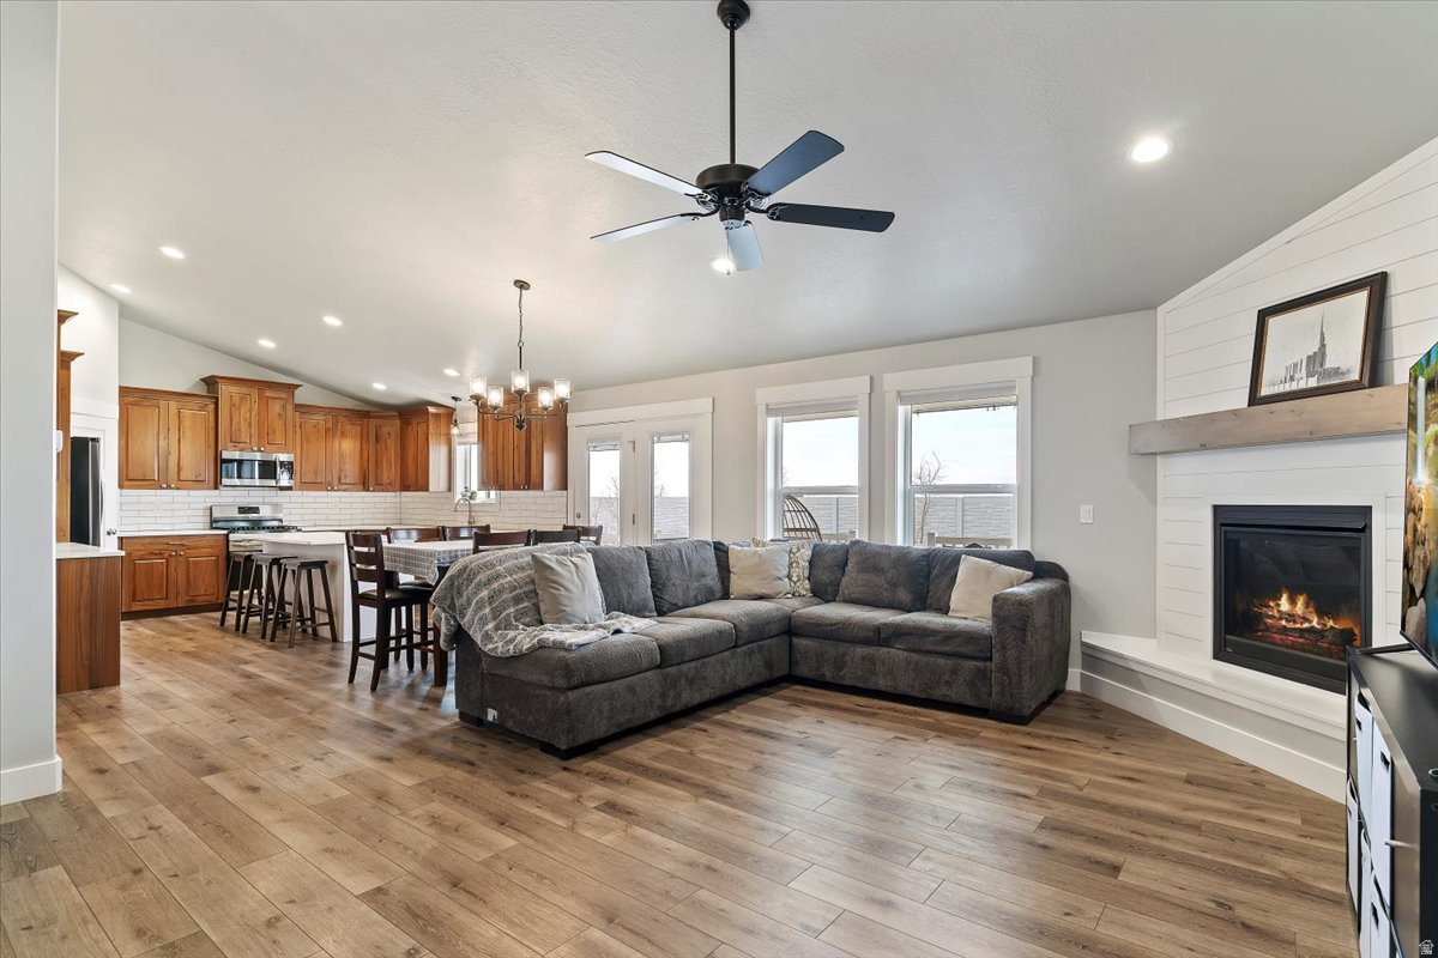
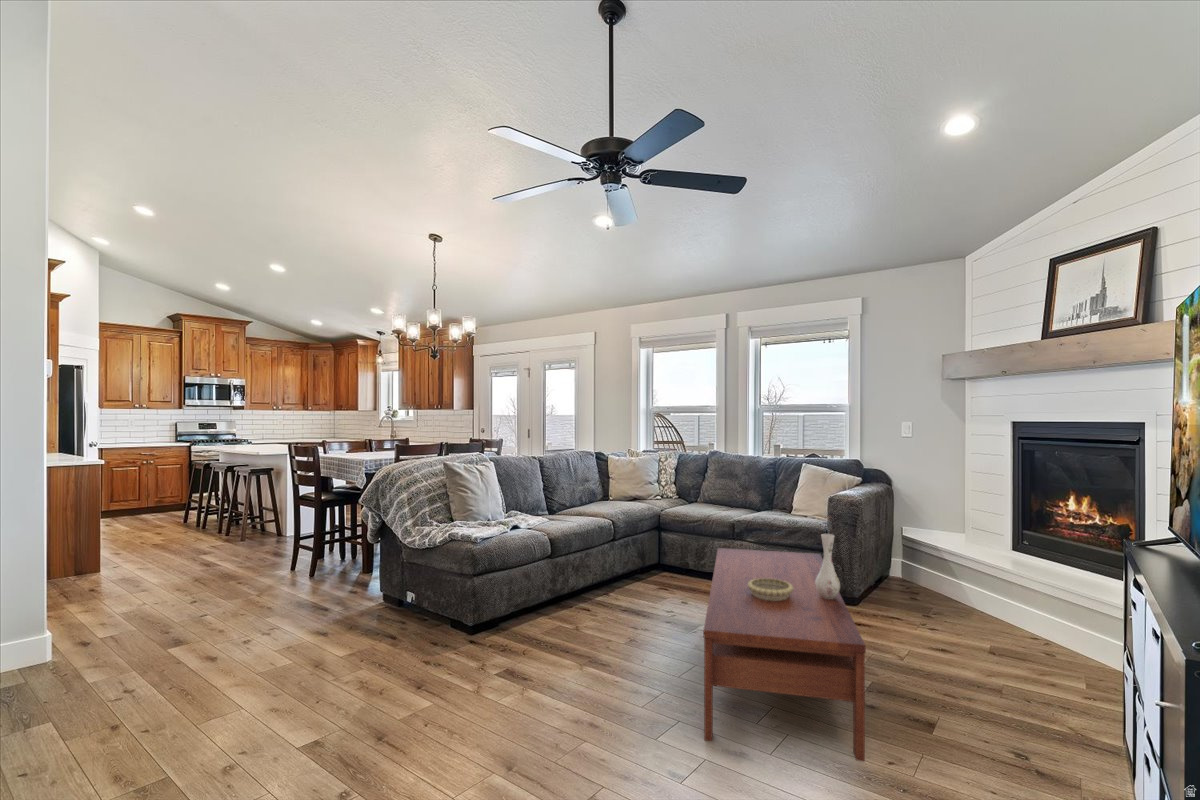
+ decorative bowl [748,578,793,601]
+ vase [815,533,841,599]
+ coffee table [703,547,867,762]
